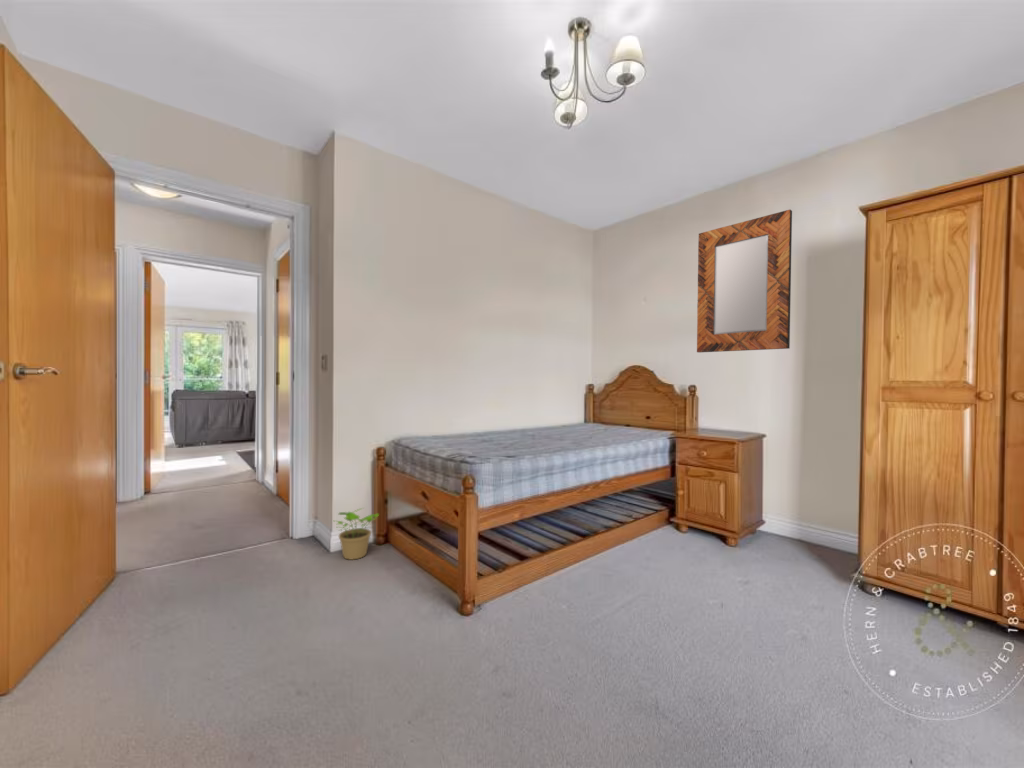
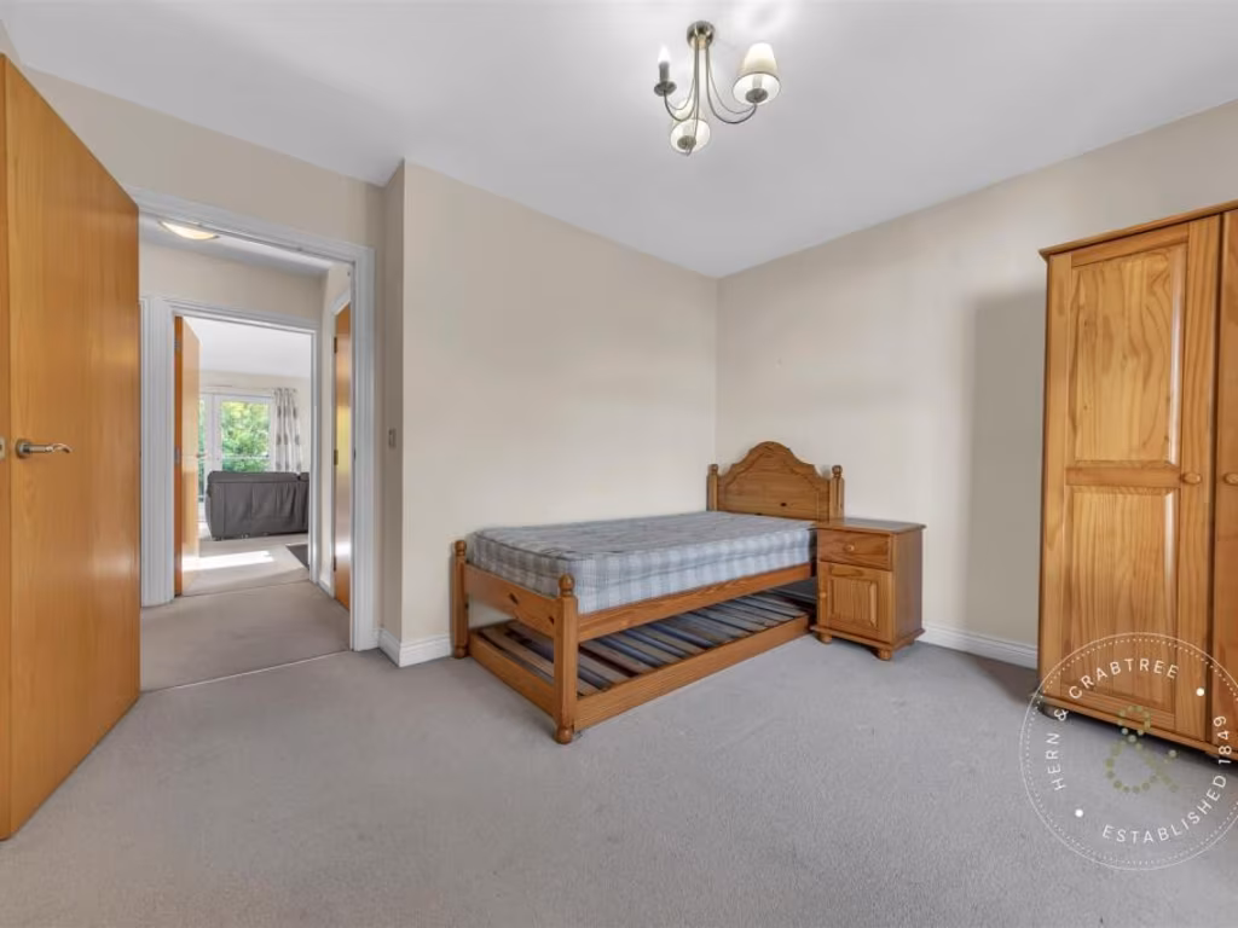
- home mirror [696,209,793,353]
- potted plant [334,507,380,561]
